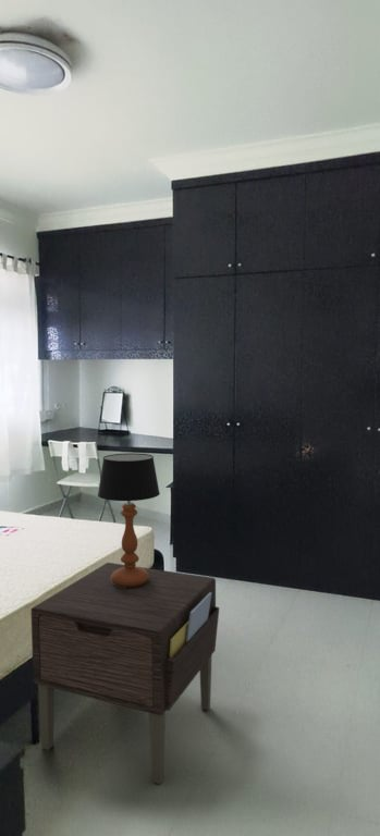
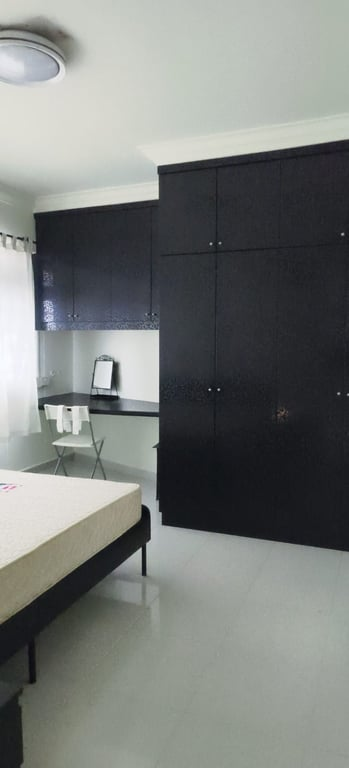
- nightstand [30,562,220,785]
- table lamp [97,452,161,587]
